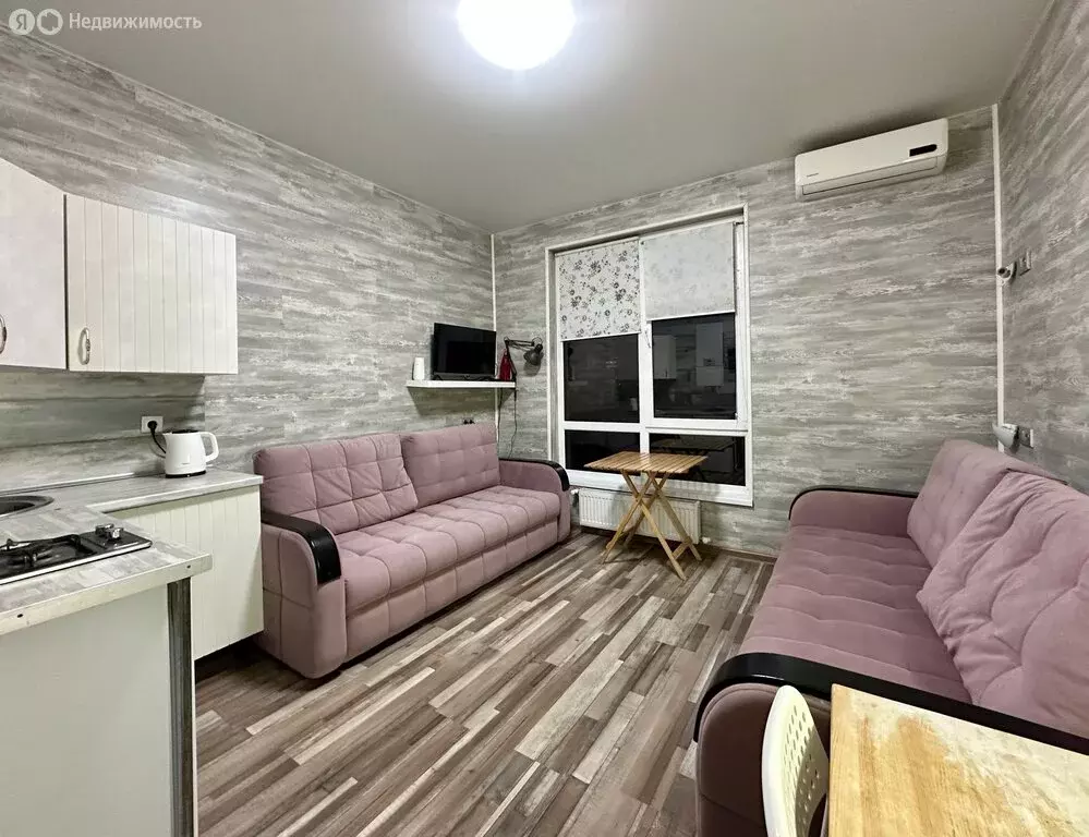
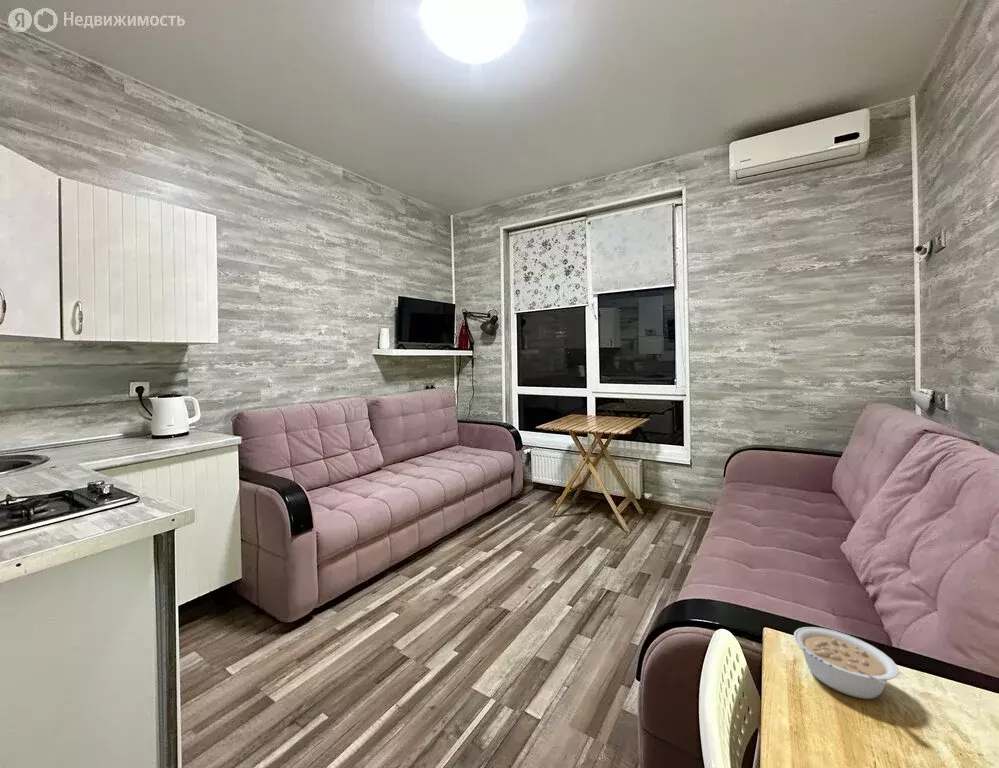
+ legume [793,626,900,700]
